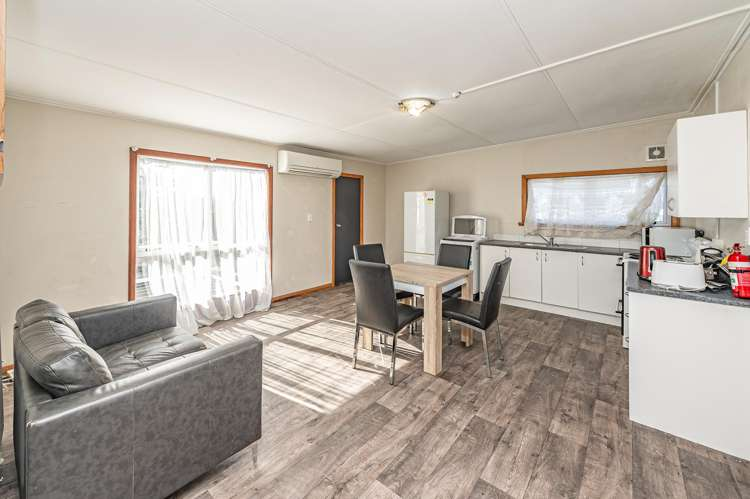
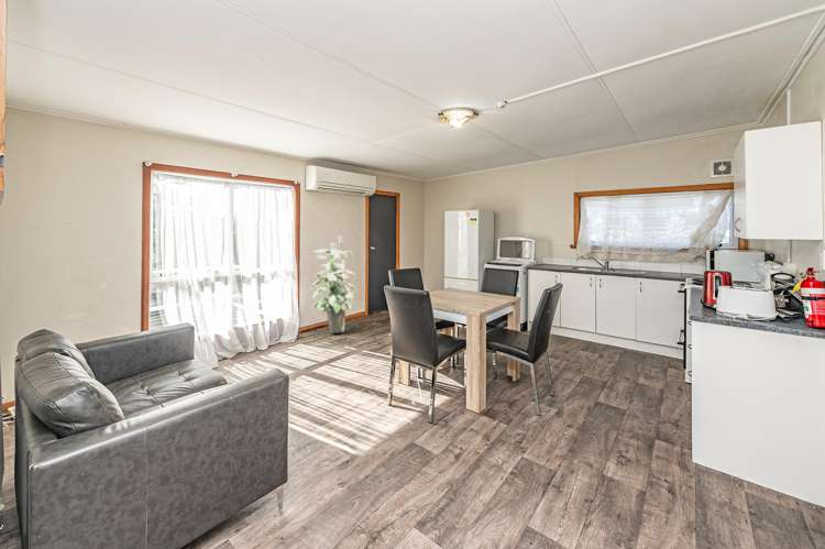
+ indoor plant [309,242,358,334]
